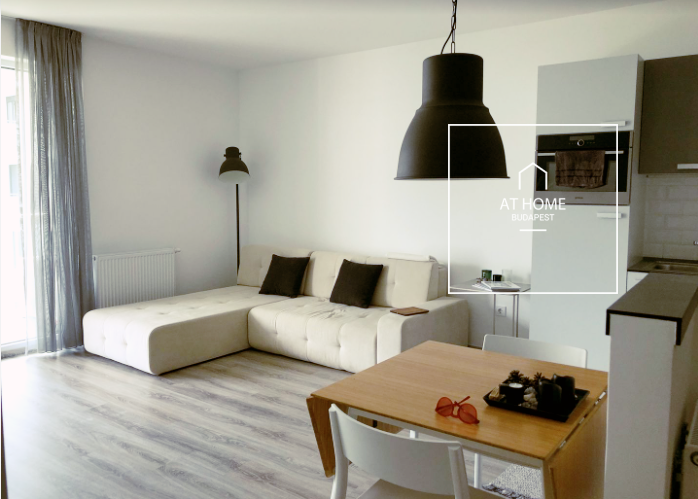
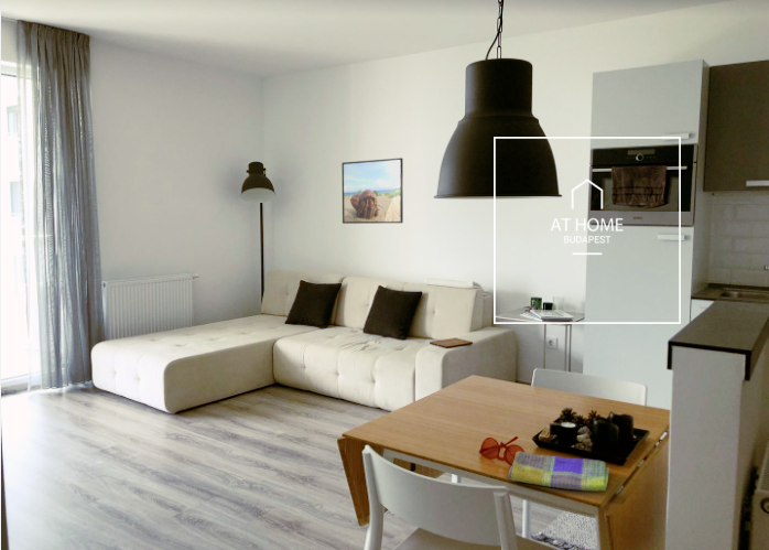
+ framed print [340,157,404,225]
+ dish towel [507,450,610,492]
